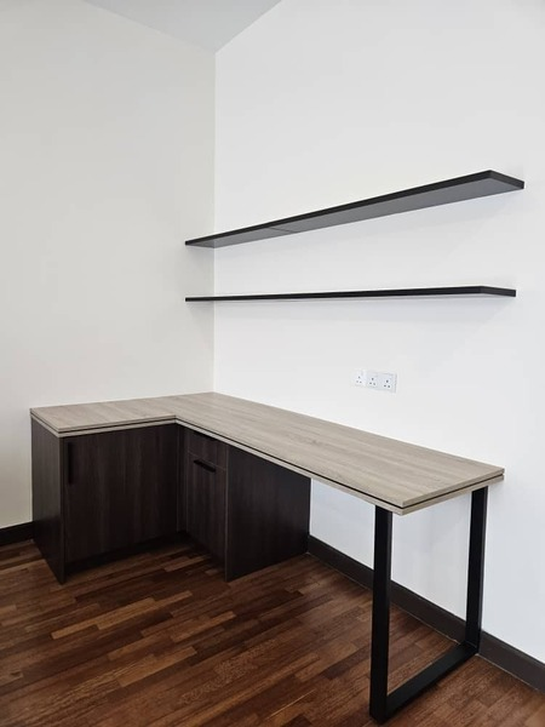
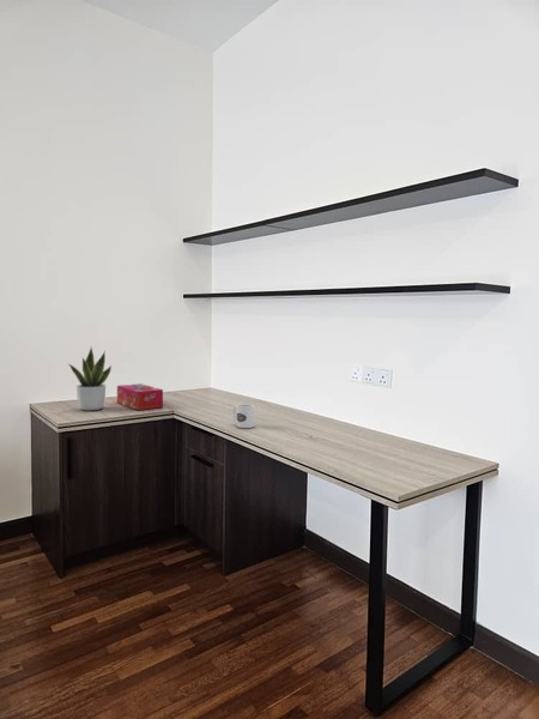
+ potted plant [68,346,113,412]
+ tissue box [116,382,164,411]
+ mug [231,403,255,429]
